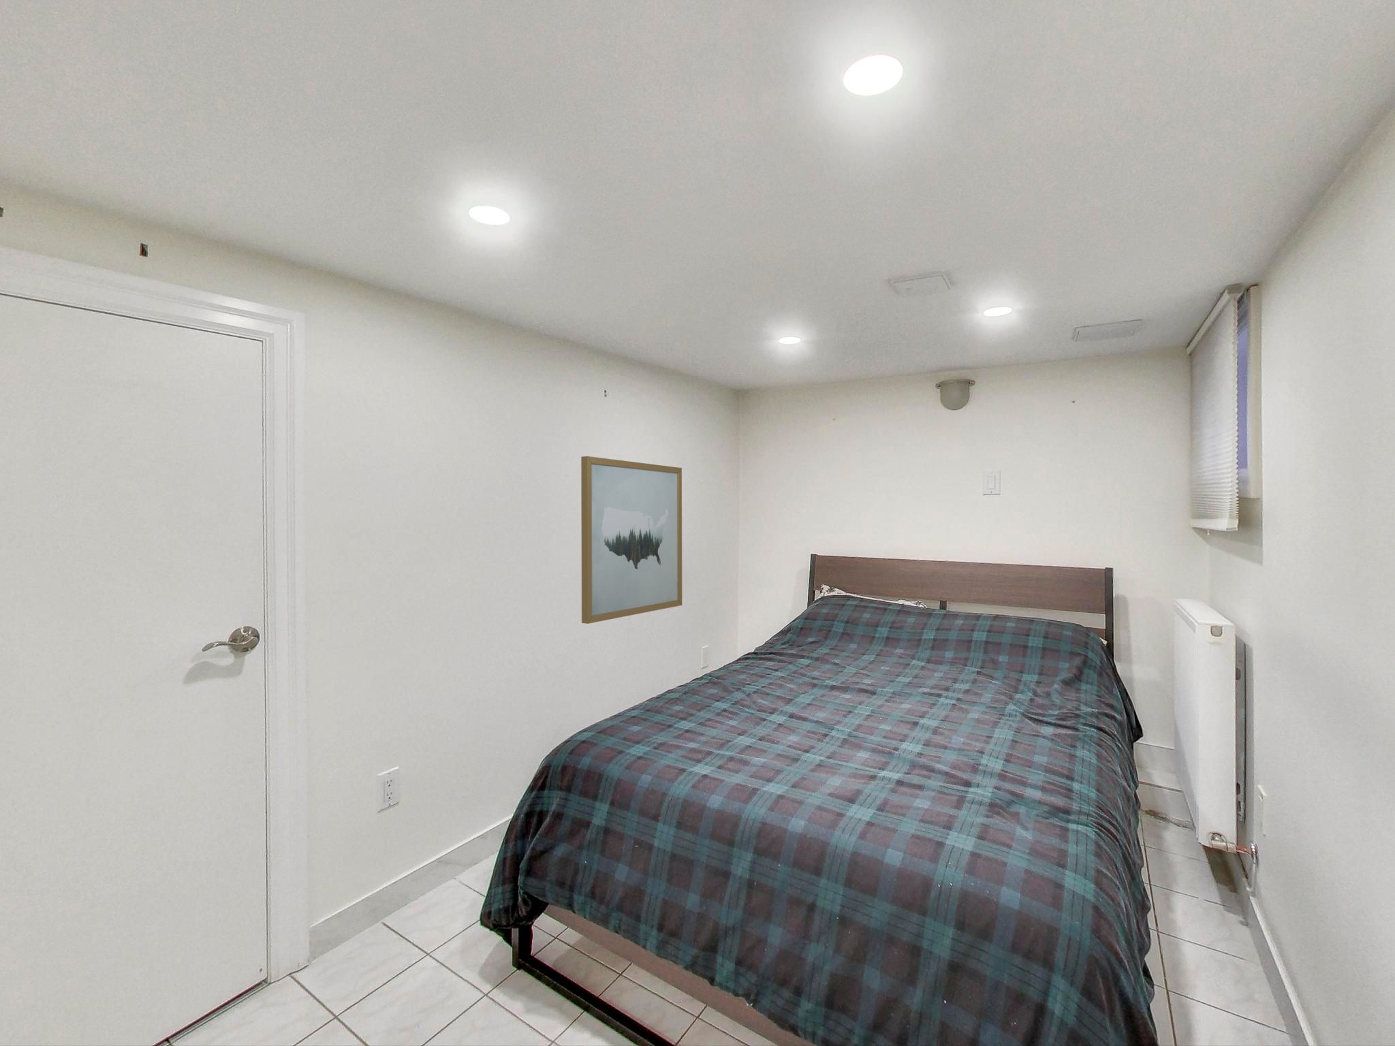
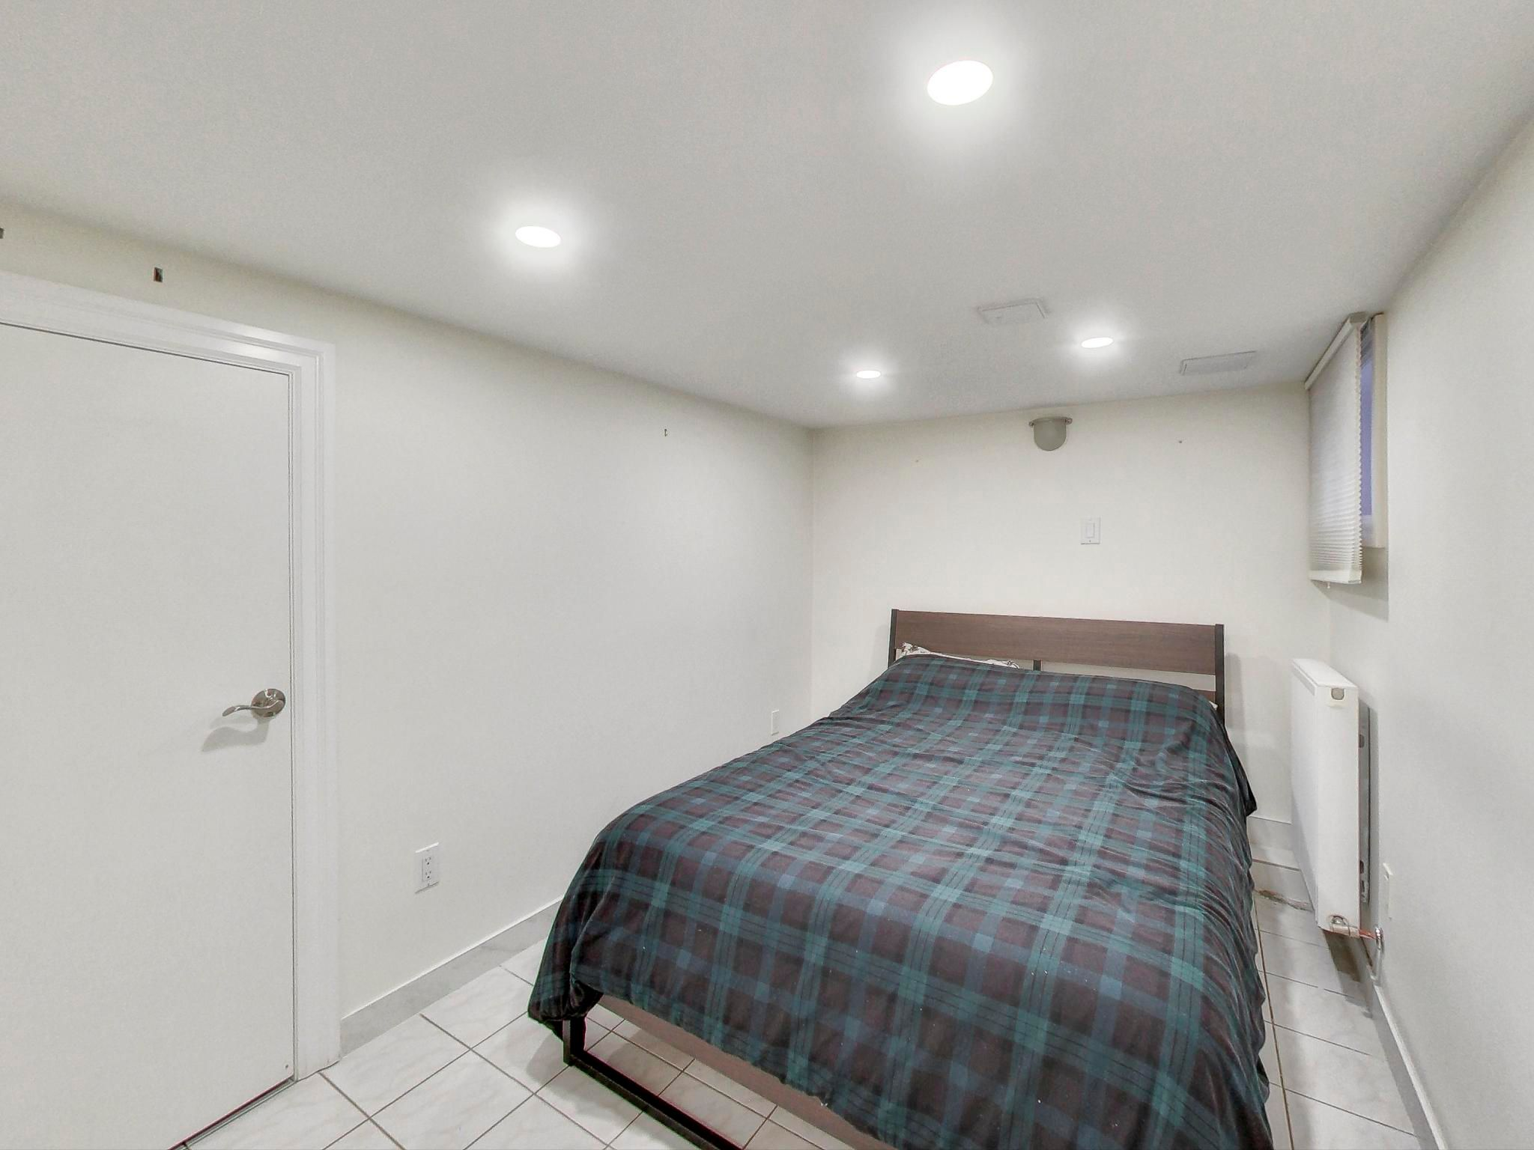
- wall art [580,456,682,624]
